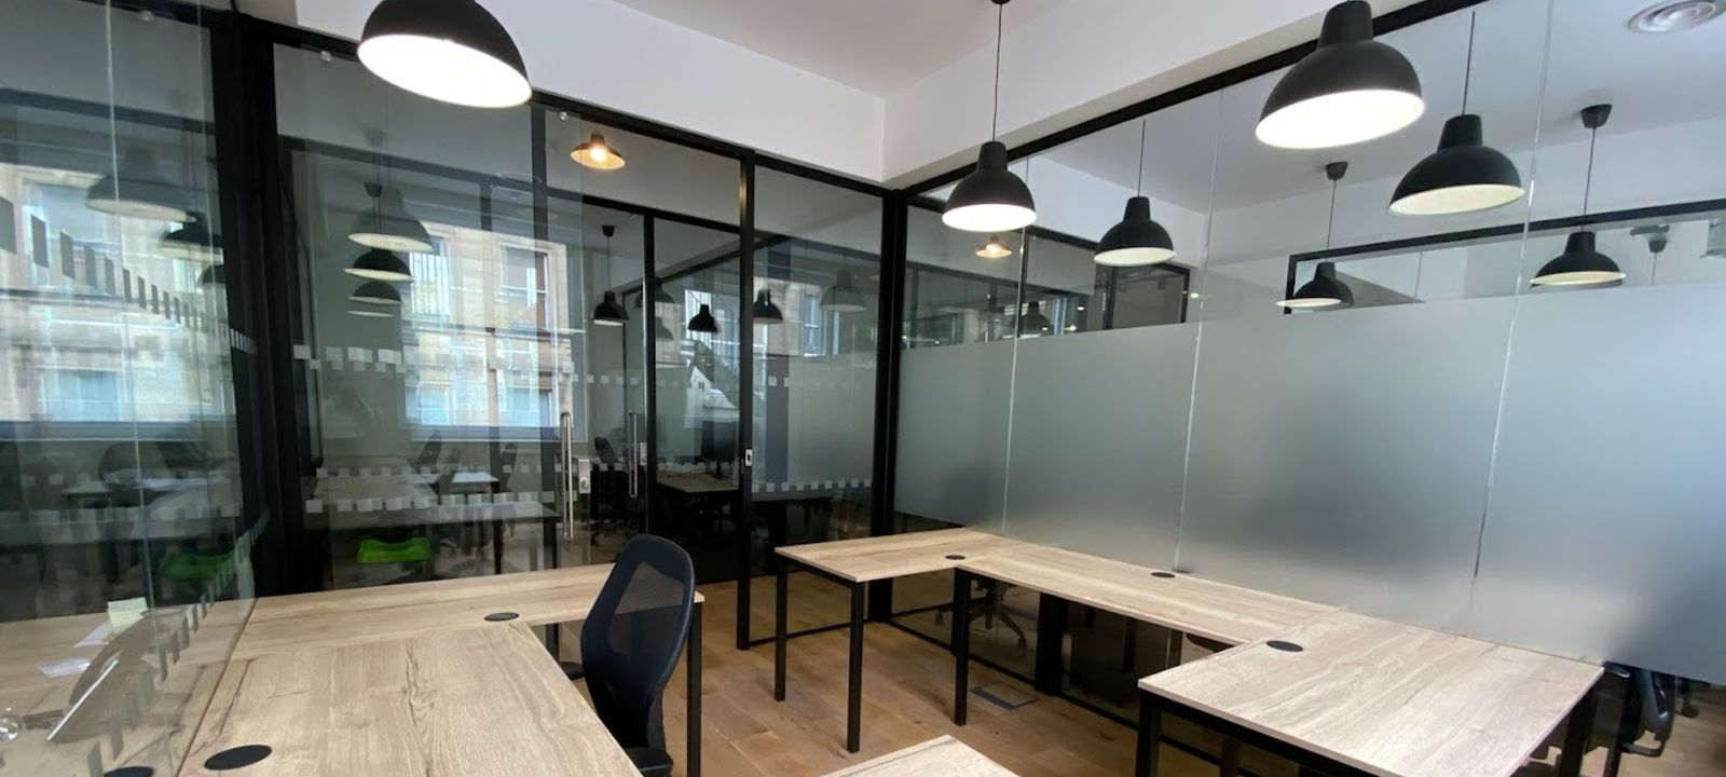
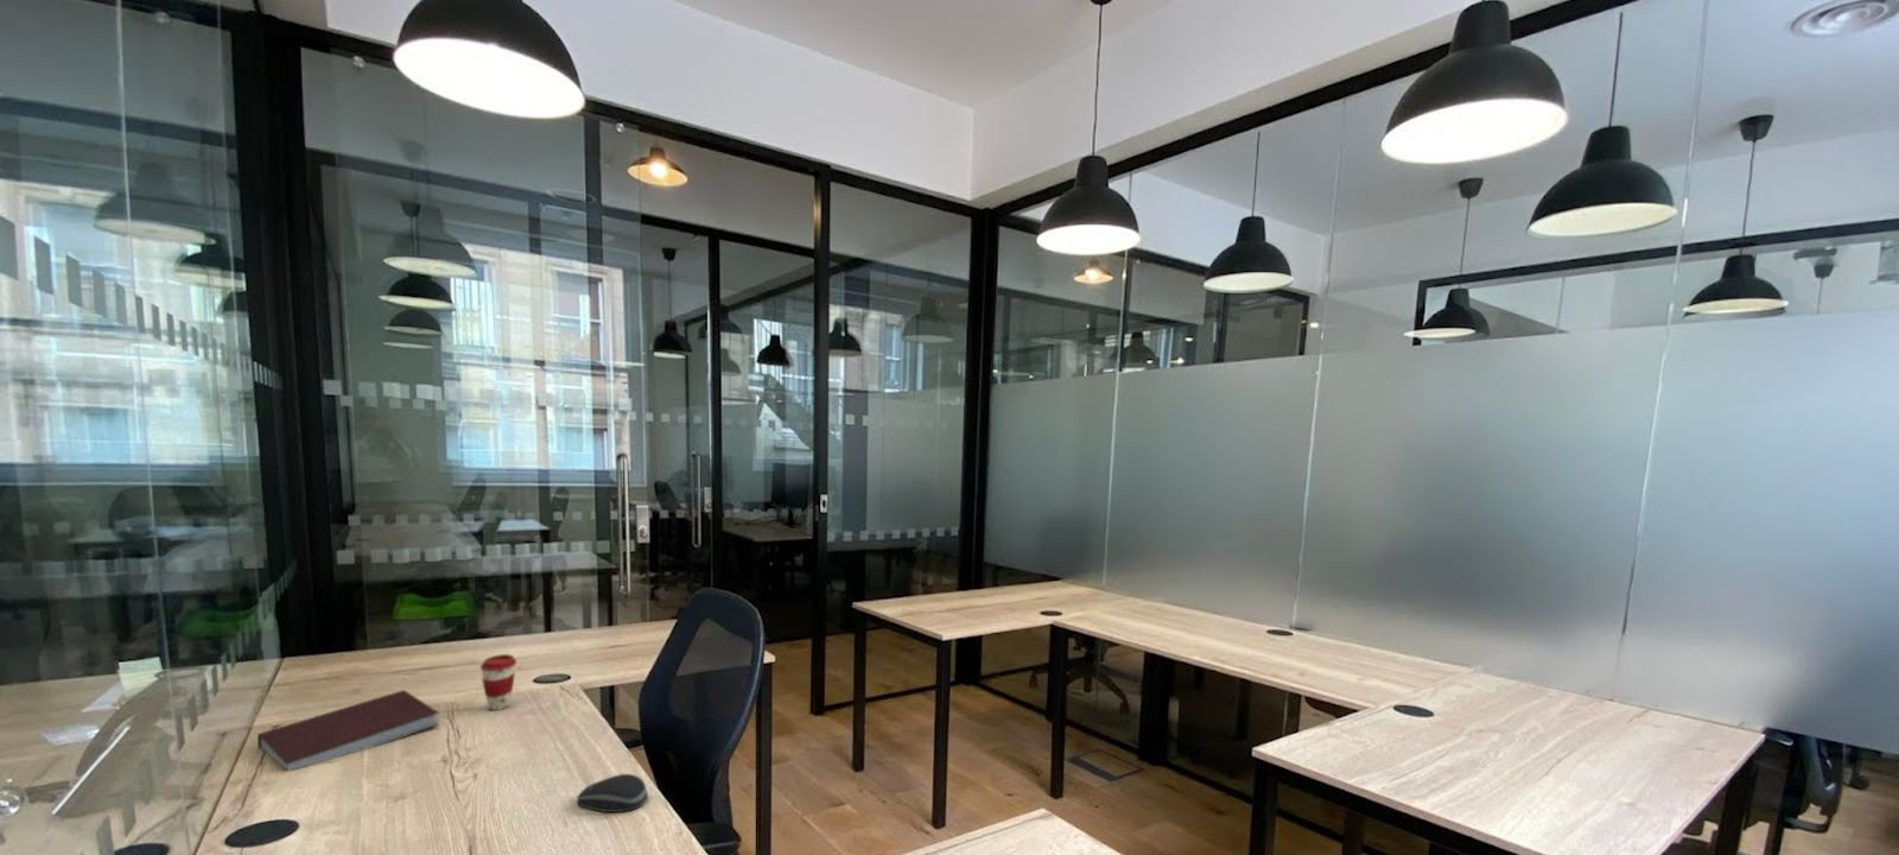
+ notebook [257,689,441,771]
+ coffee cup [480,653,517,711]
+ computer mouse [575,773,649,814]
